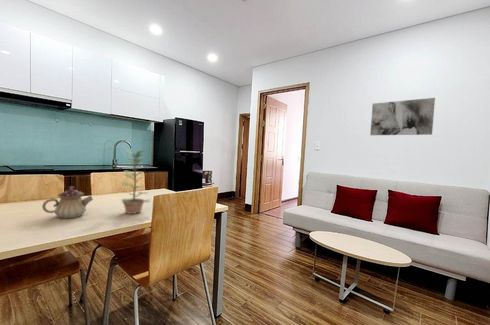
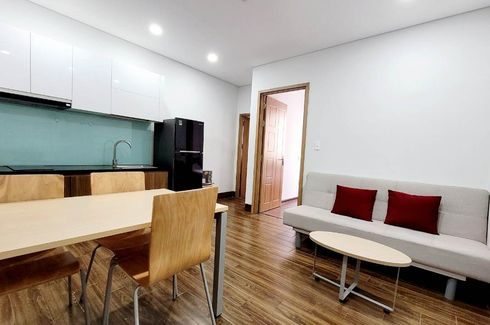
- wall art [369,97,436,136]
- plant [120,149,153,215]
- teapot [41,185,94,220]
